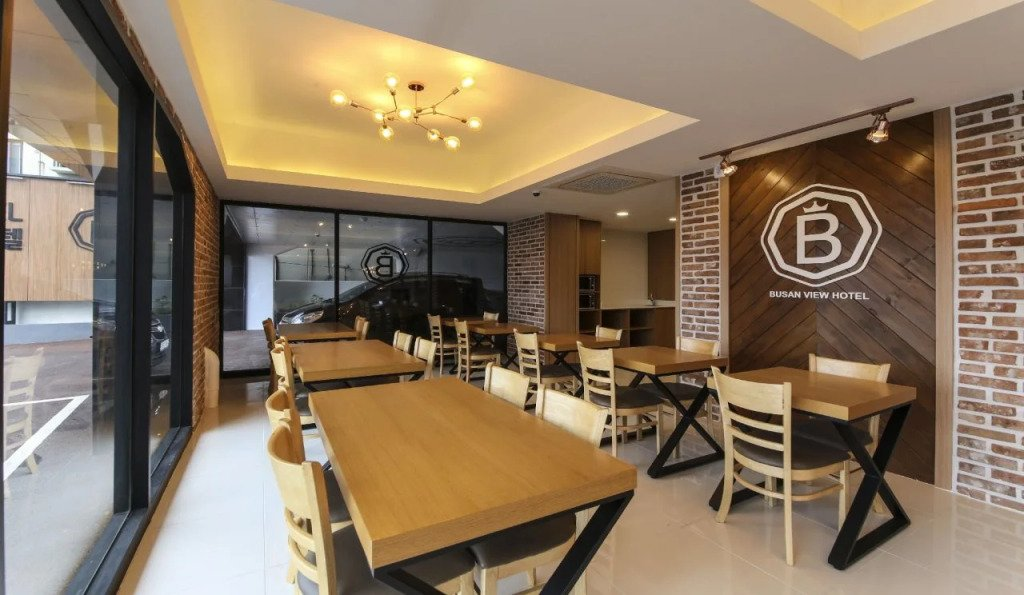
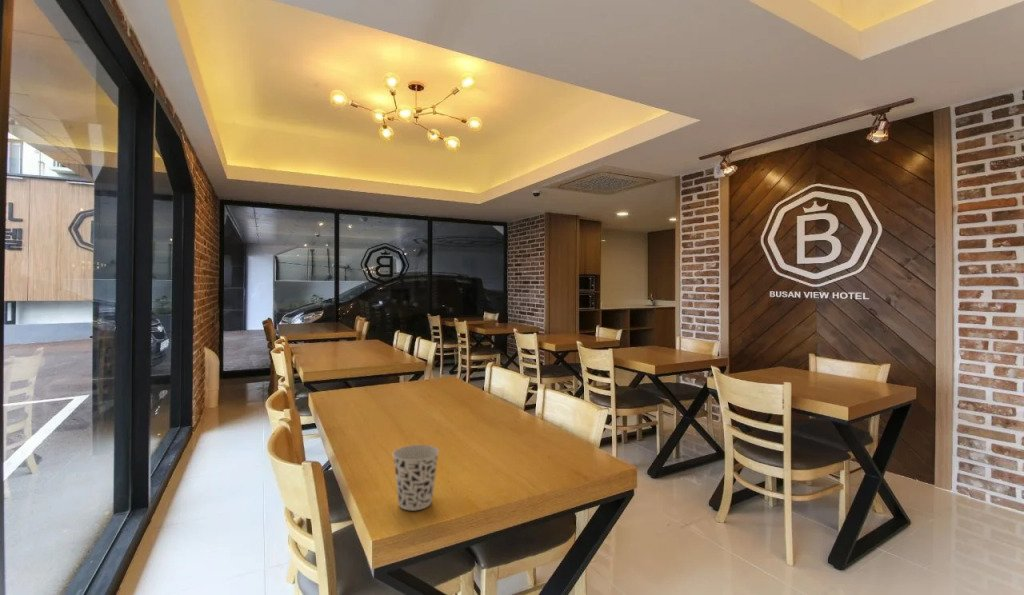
+ cup [392,444,440,511]
